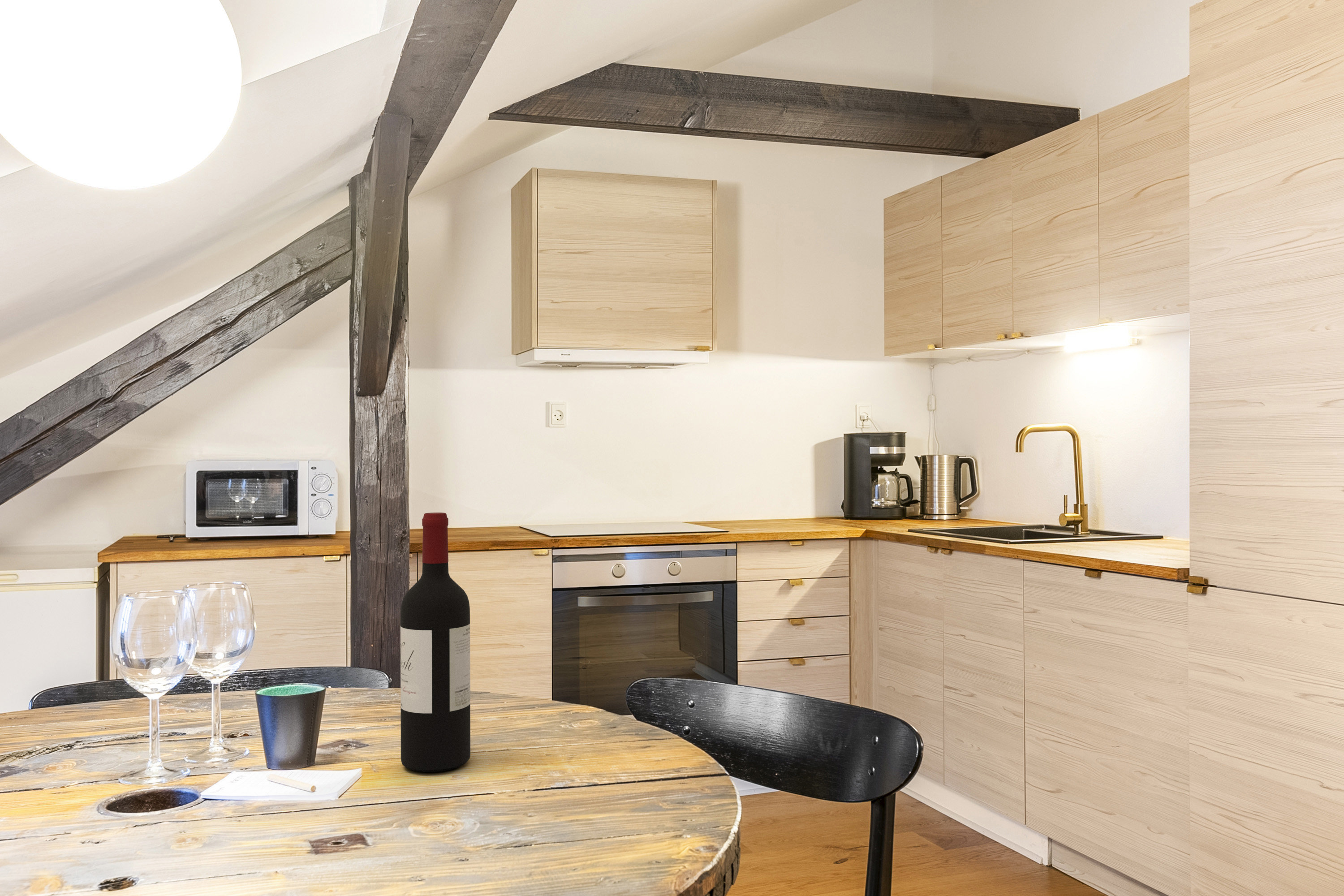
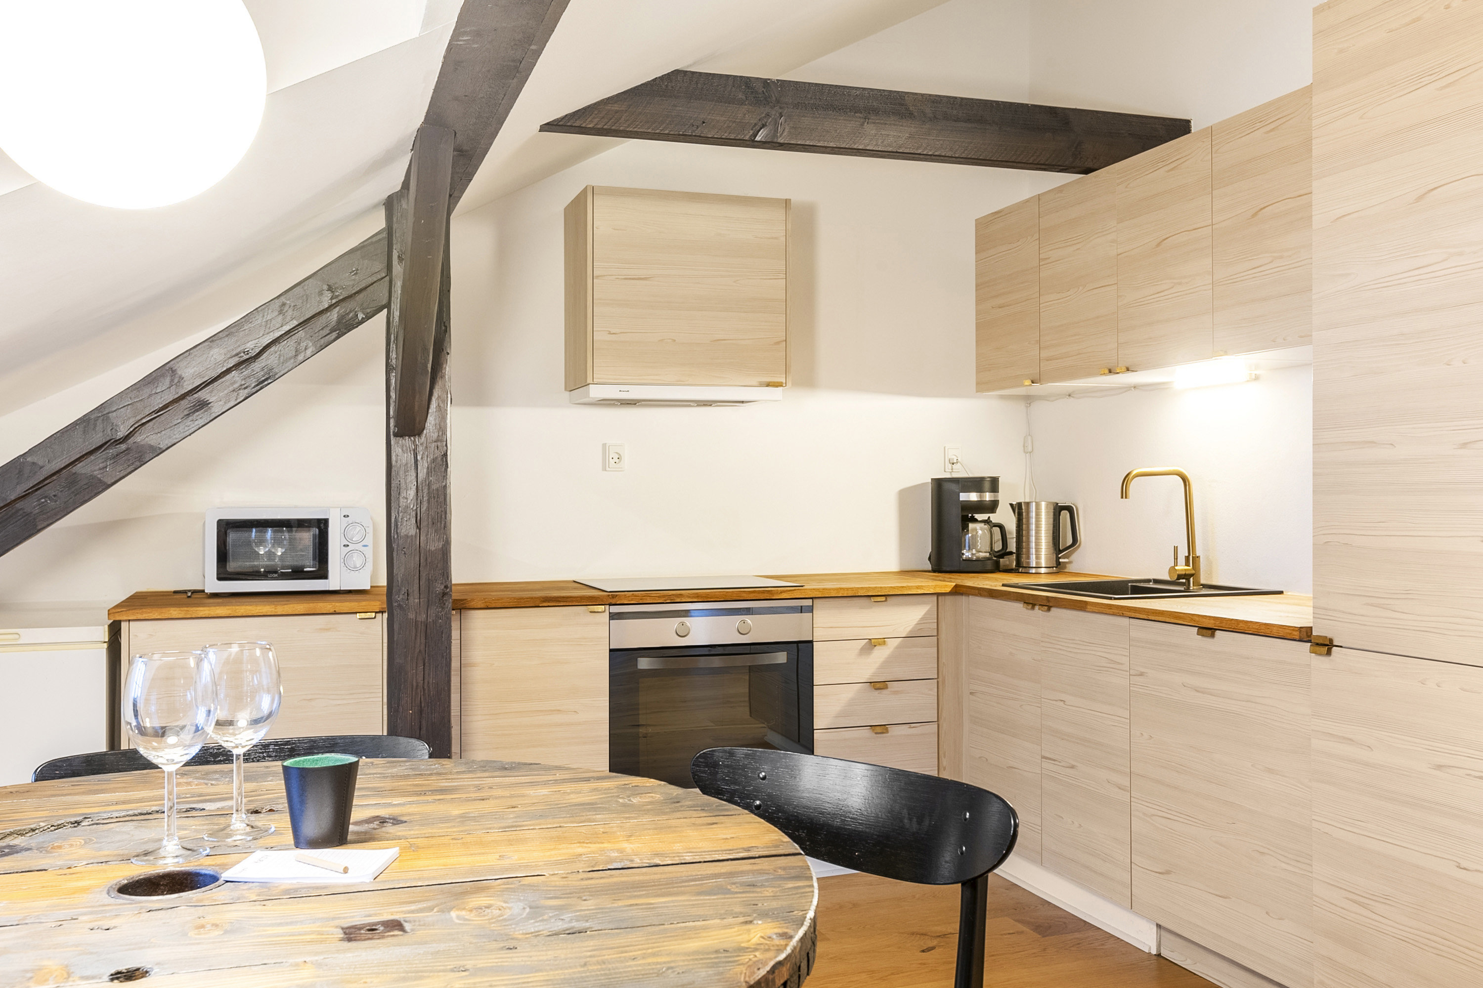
- wine bottle [400,512,471,773]
